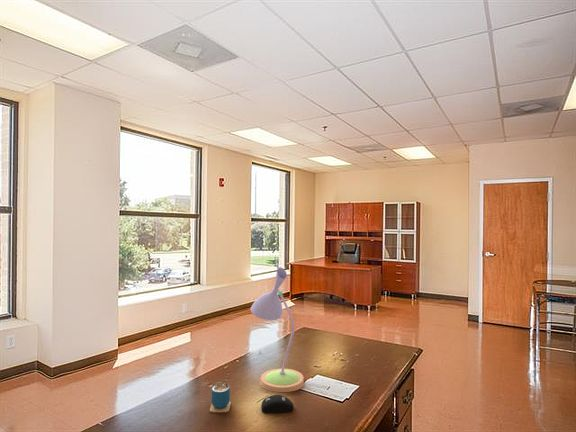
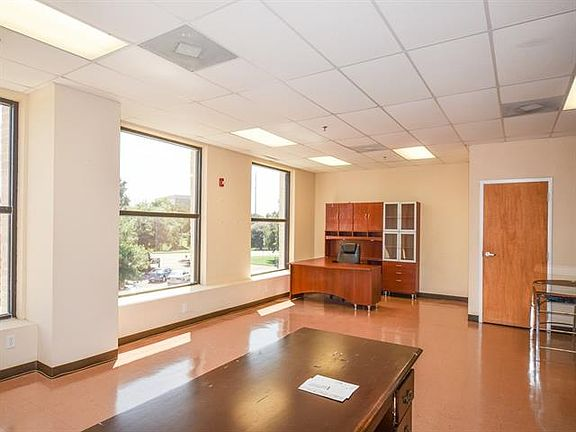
- computer mouse [260,394,295,414]
- cup [209,373,232,413]
- desk lamp [250,266,305,393]
